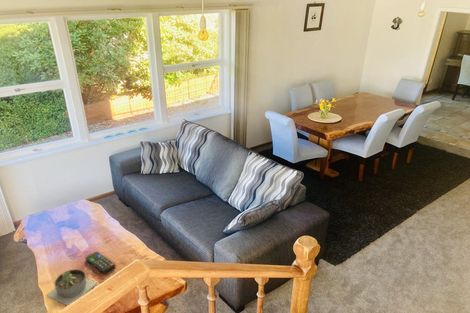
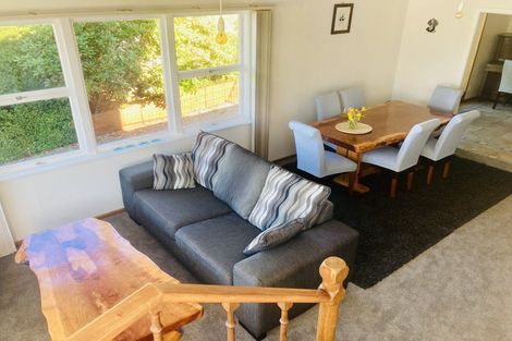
- succulent planter [45,268,98,306]
- remote control [85,251,116,275]
